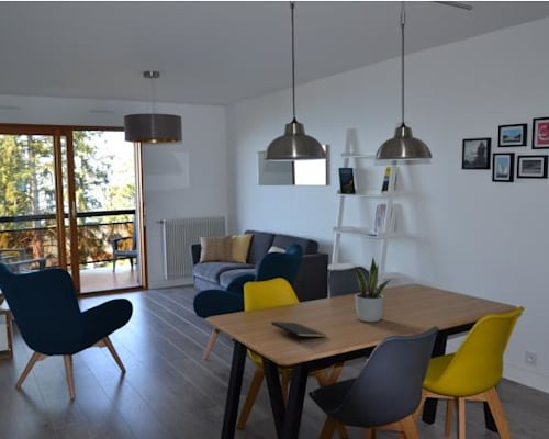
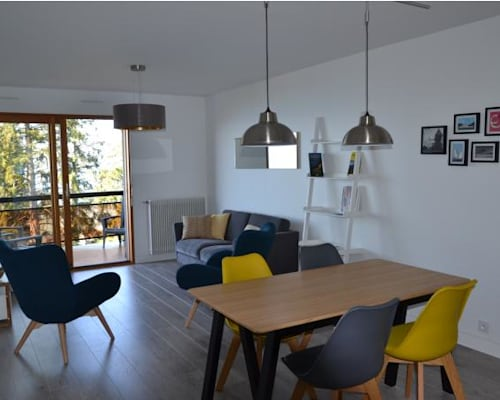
- potted plant [354,255,391,324]
- notepad [270,320,327,345]
